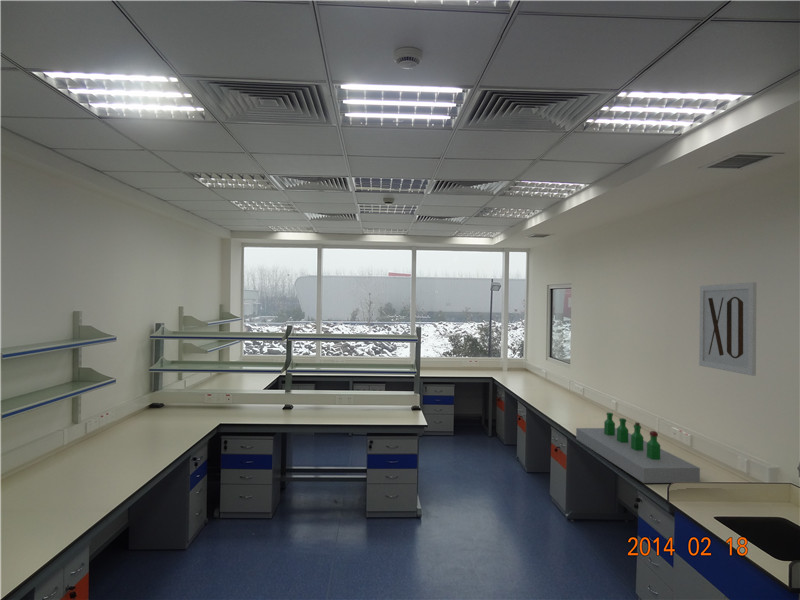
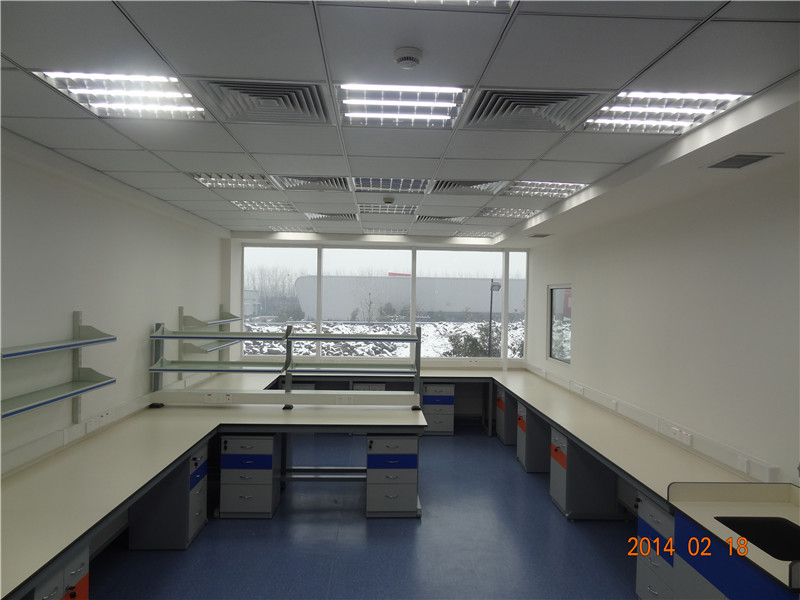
- wall art [698,281,757,377]
- bottle [575,412,701,484]
